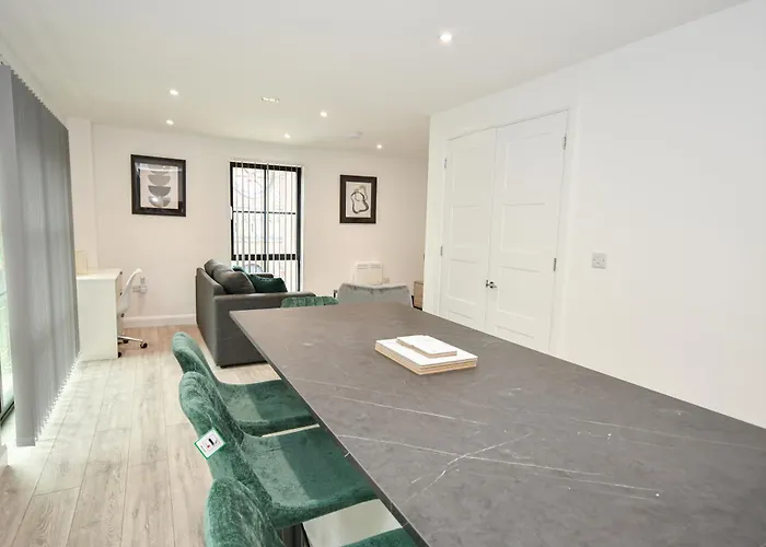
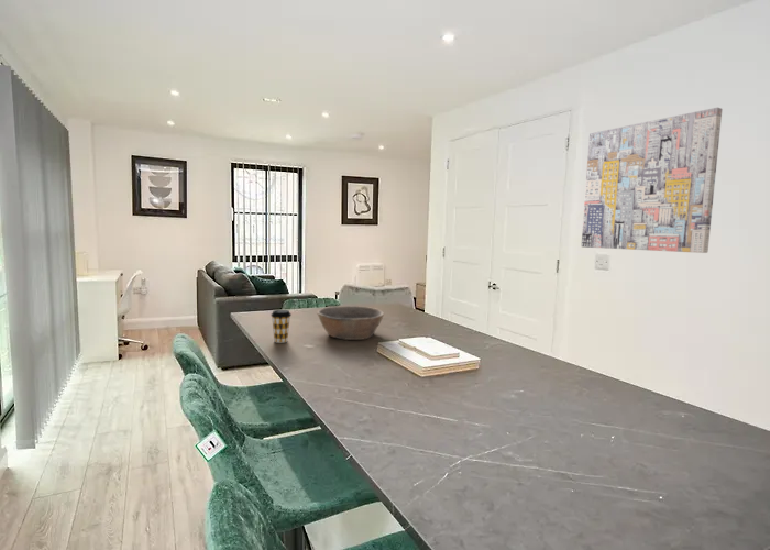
+ coffee cup [271,309,293,344]
+ wall art [581,107,724,254]
+ bowl [316,305,385,341]
